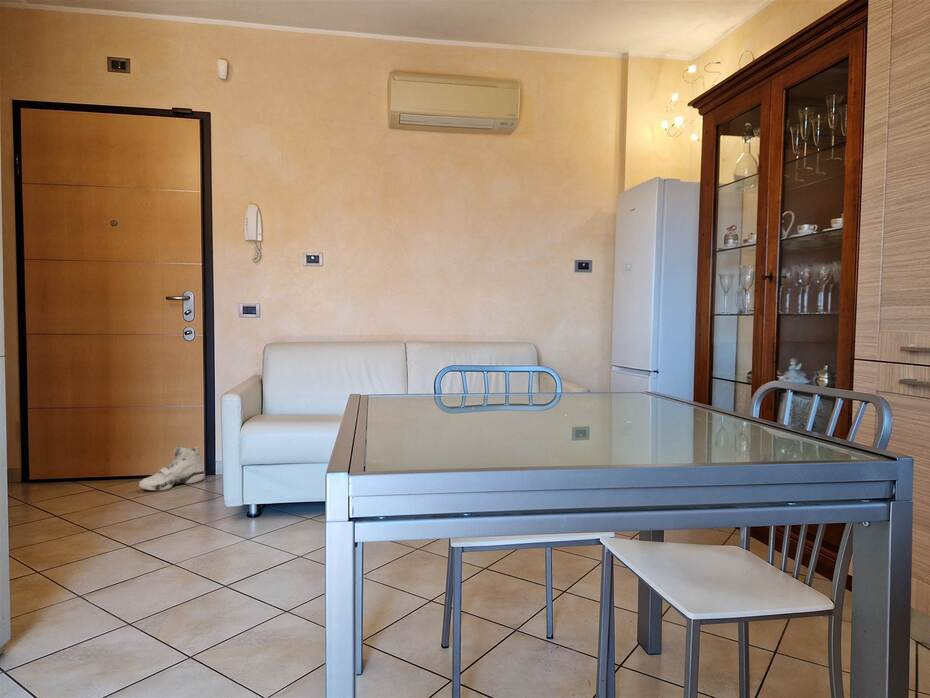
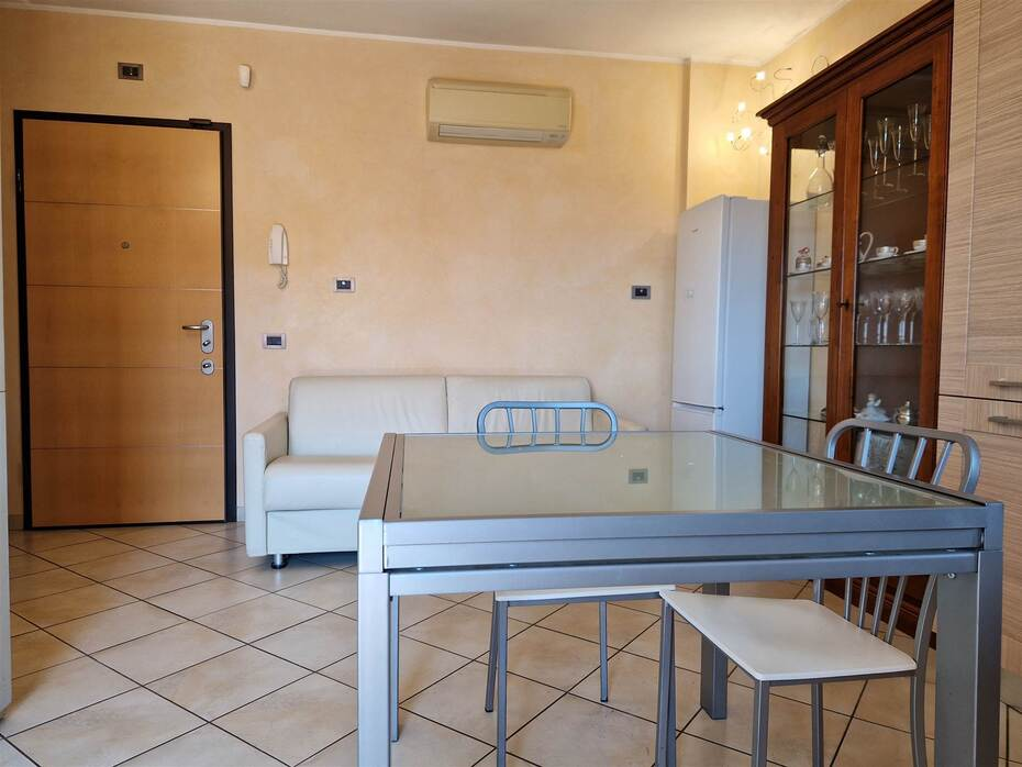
- sneaker [138,445,206,491]
